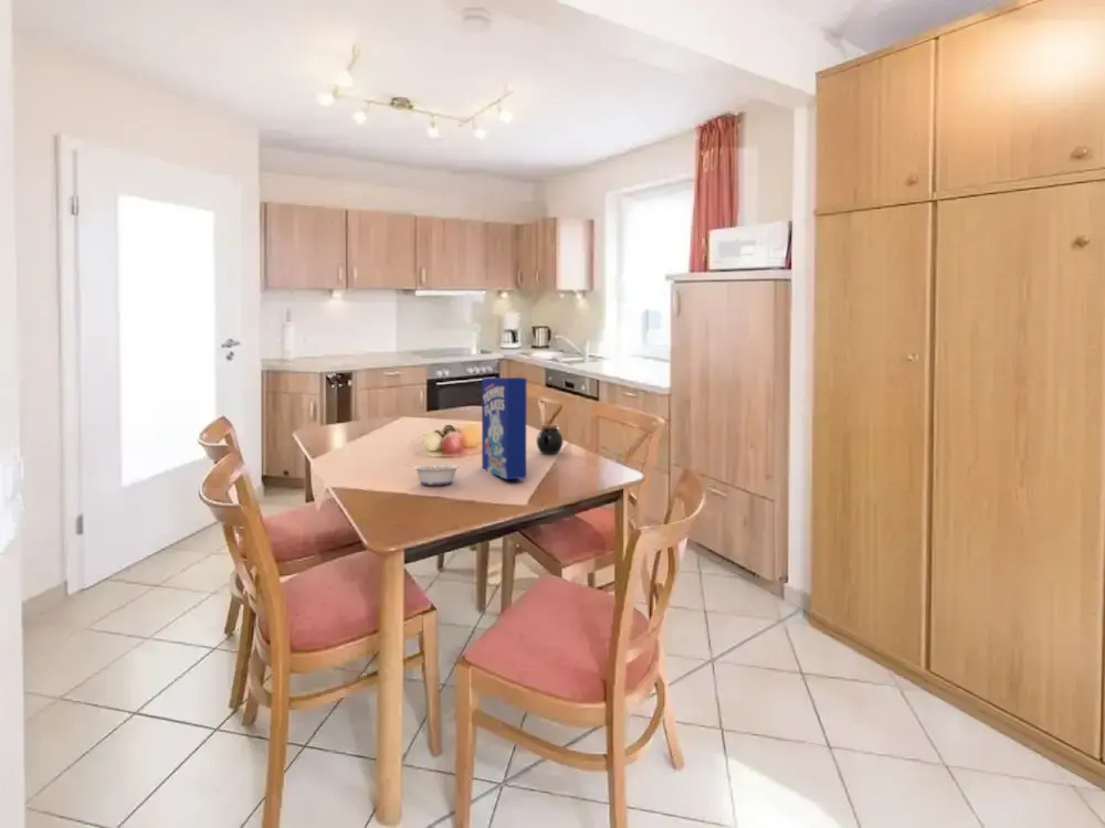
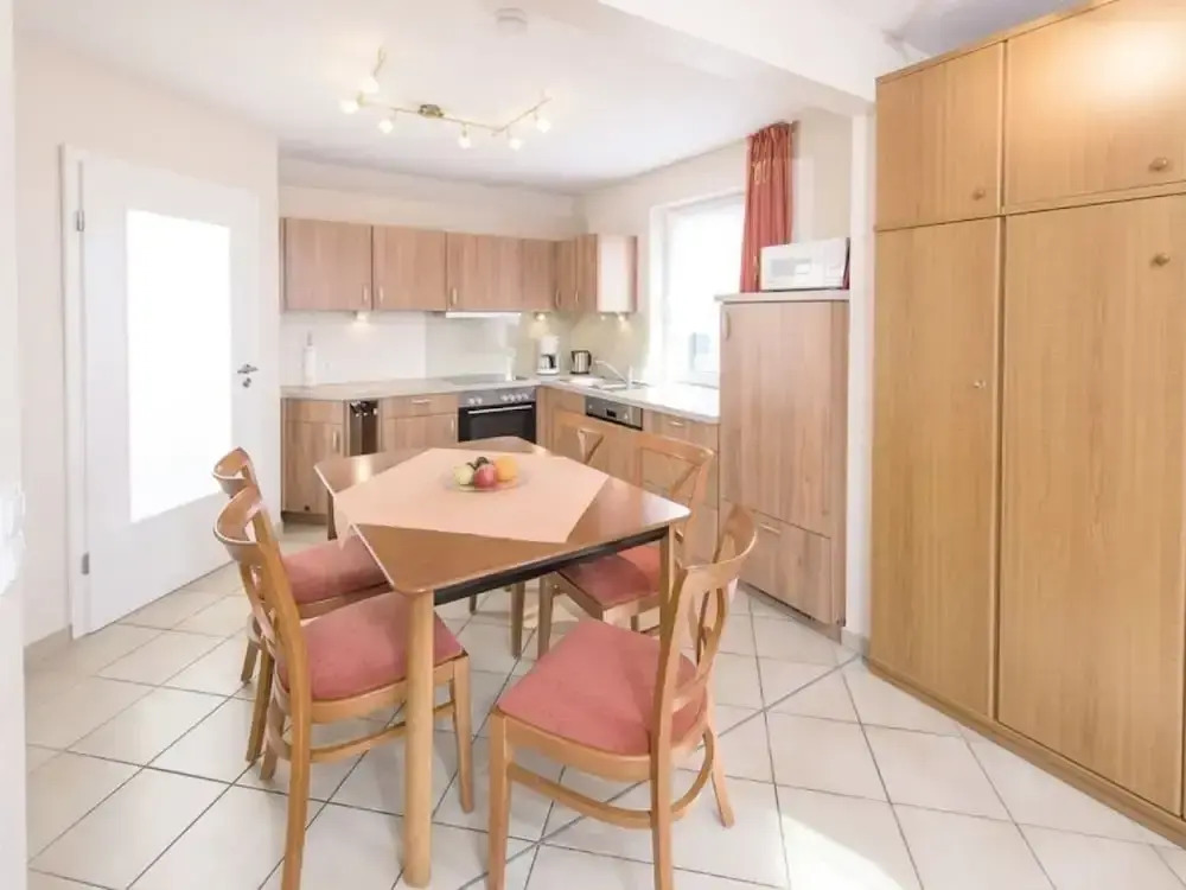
- cereal box [481,376,527,480]
- jar [536,423,565,455]
- legume [403,461,461,486]
